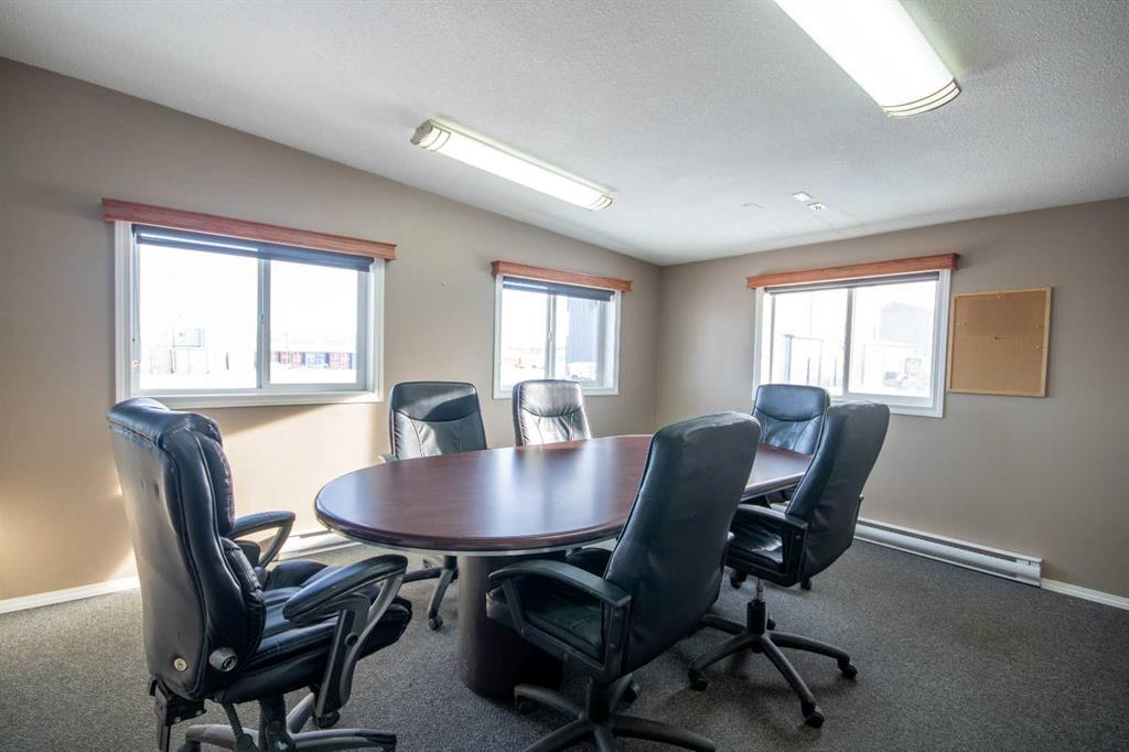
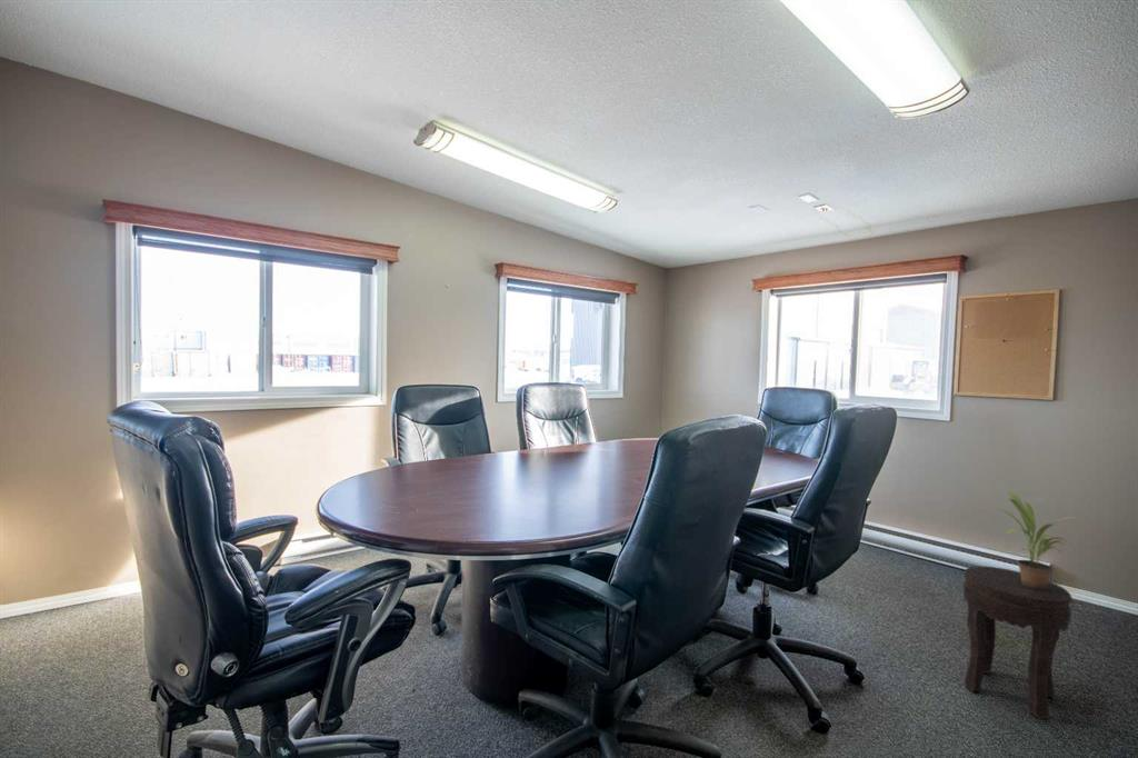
+ potted plant [992,489,1078,590]
+ side table [962,565,1074,720]
